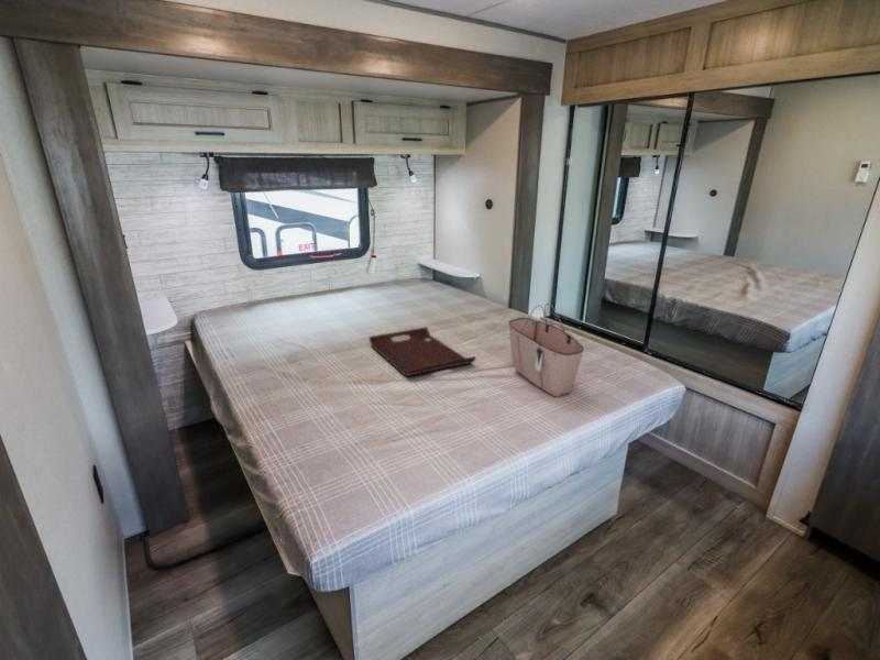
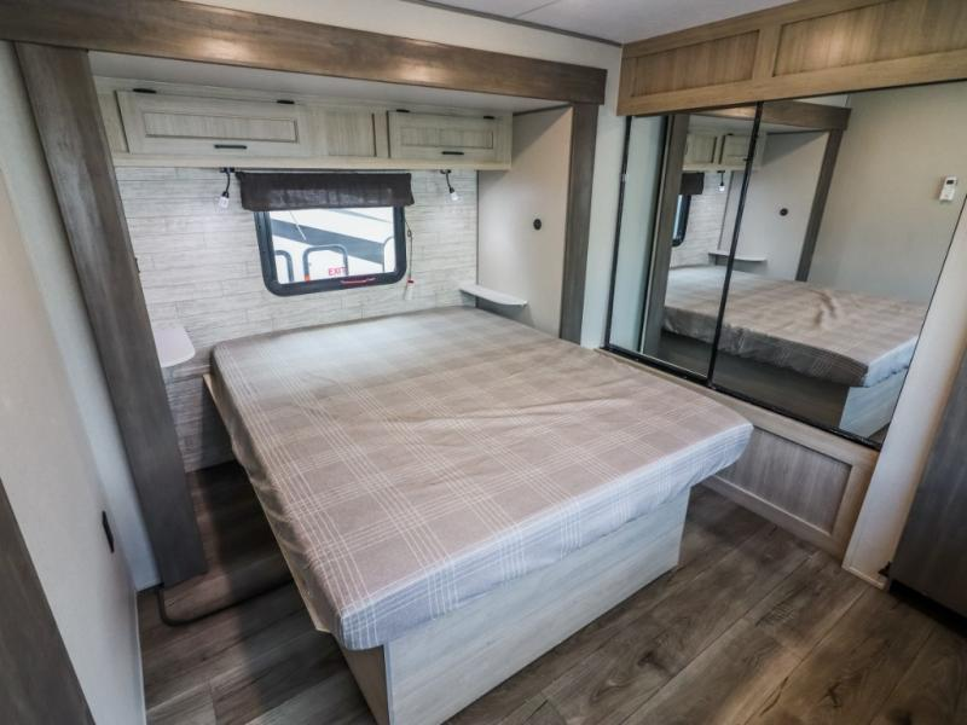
- serving tray [369,326,476,377]
- tote bag [507,302,585,398]
